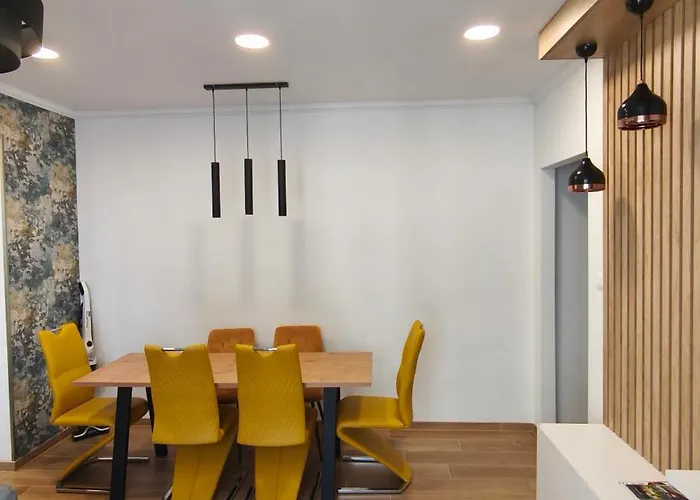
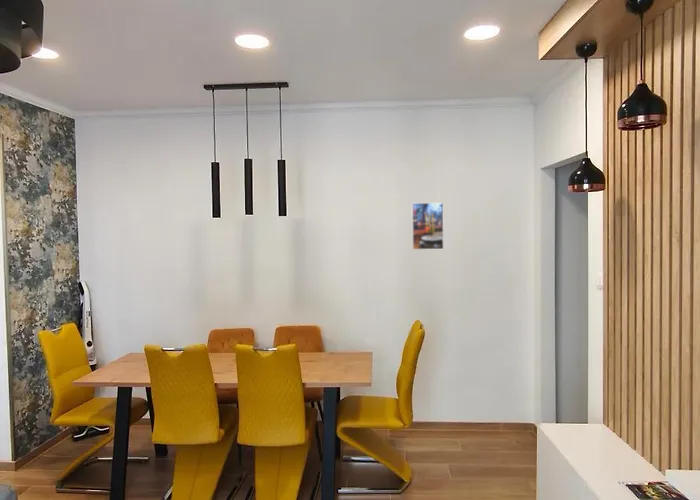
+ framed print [411,201,445,251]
